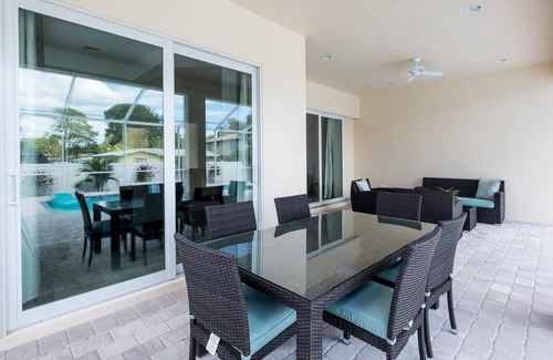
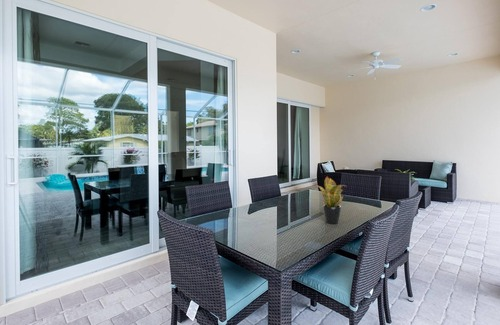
+ potted plant [317,175,346,225]
